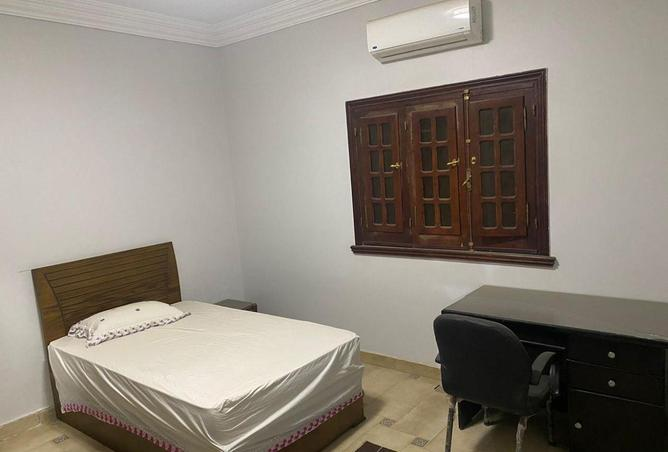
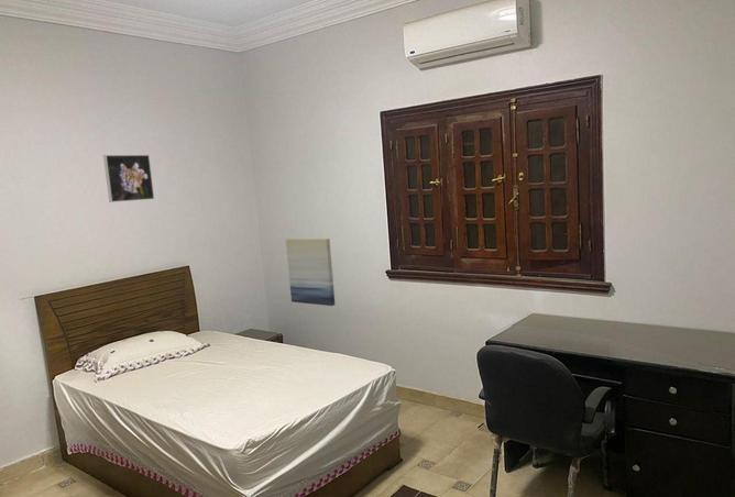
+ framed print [102,154,155,203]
+ wall art [285,238,336,307]
